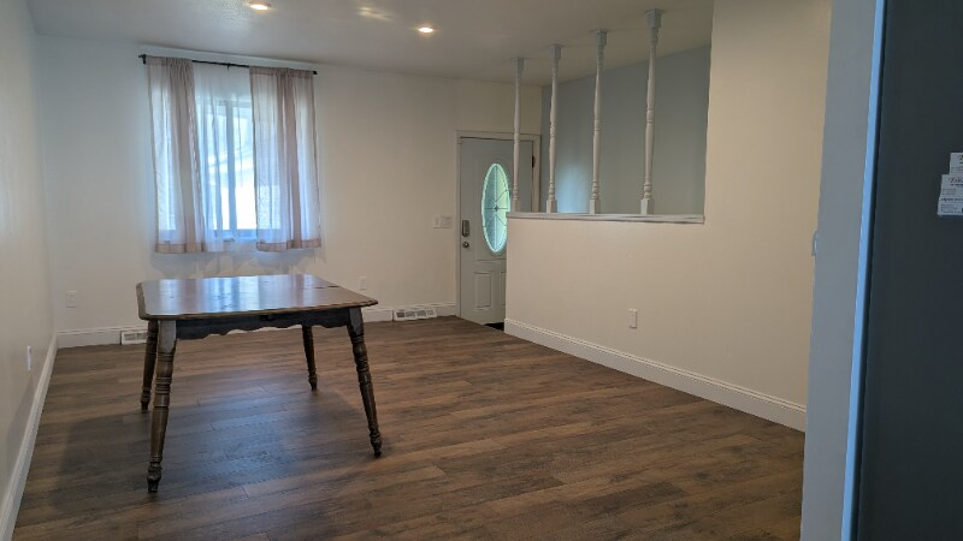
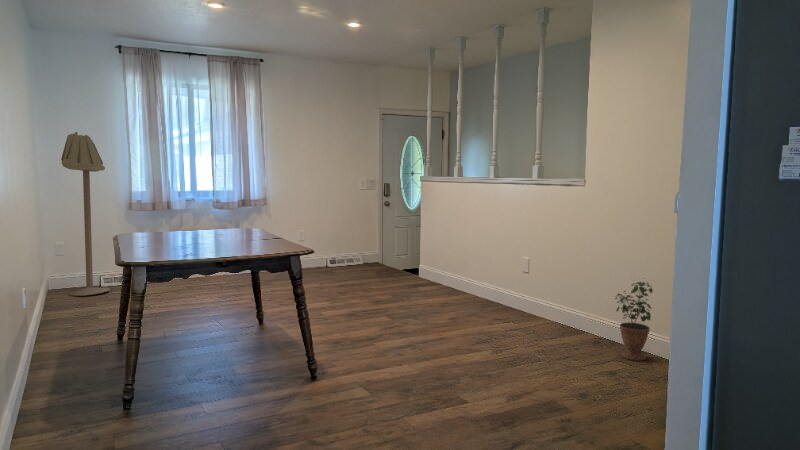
+ floor lamp [60,131,111,297]
+ potted plant [614,277,655,362]
